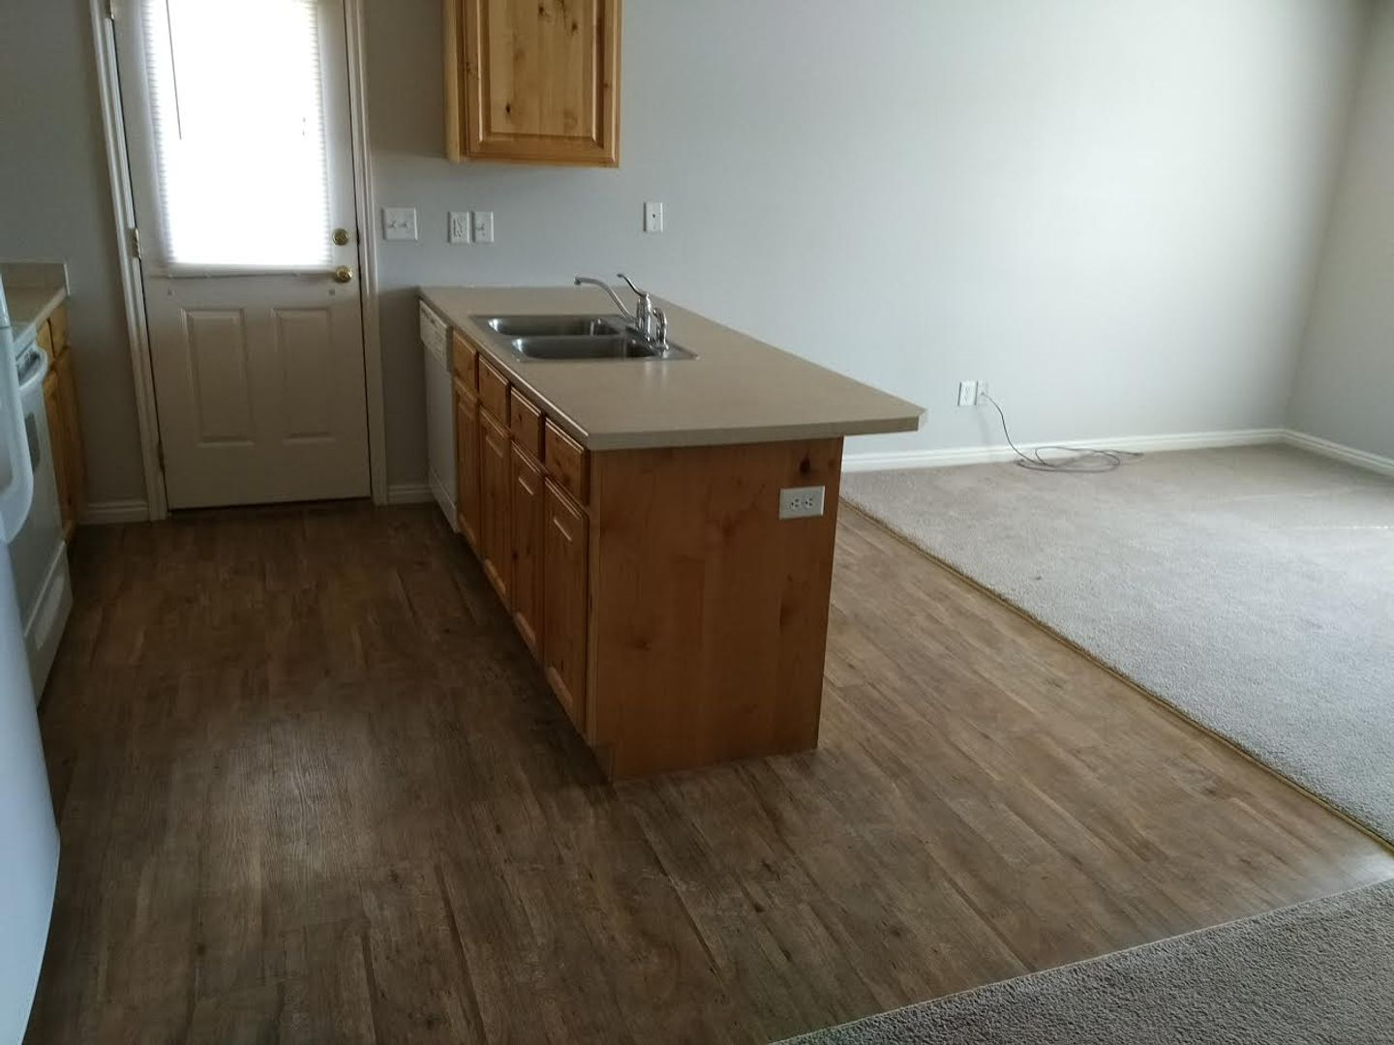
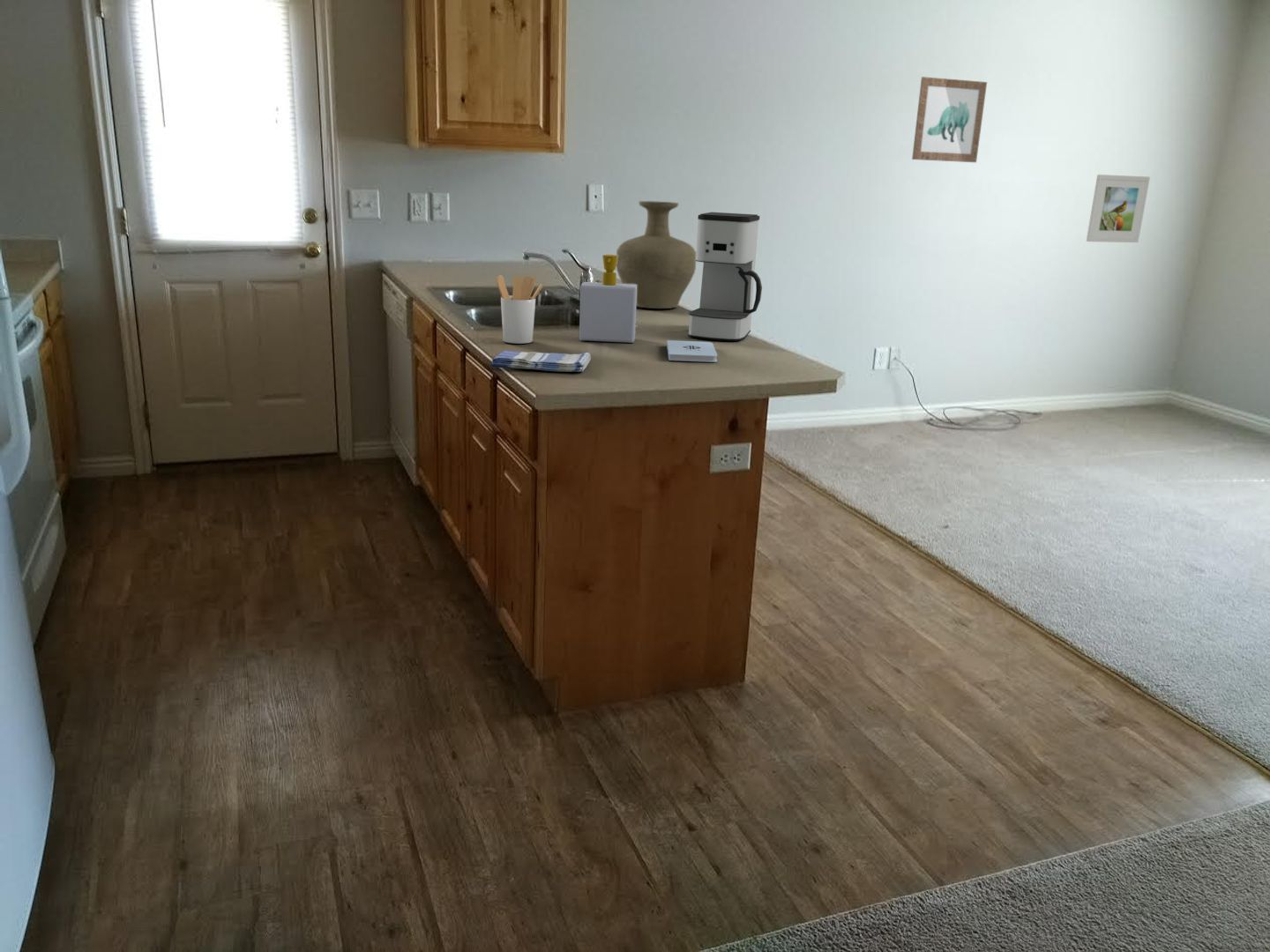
+ soap bottle [579,254,637,344]
+ notepad [666,339,718,363]
+ wall art [911,76,988,163]
+ coffee maker [687,212,763,342]
+ utensil holder [496,274,543,345]
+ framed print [1086,174,1151,243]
+ vase [616,200,697,309]
+ dish towel [490,350,592,373]
